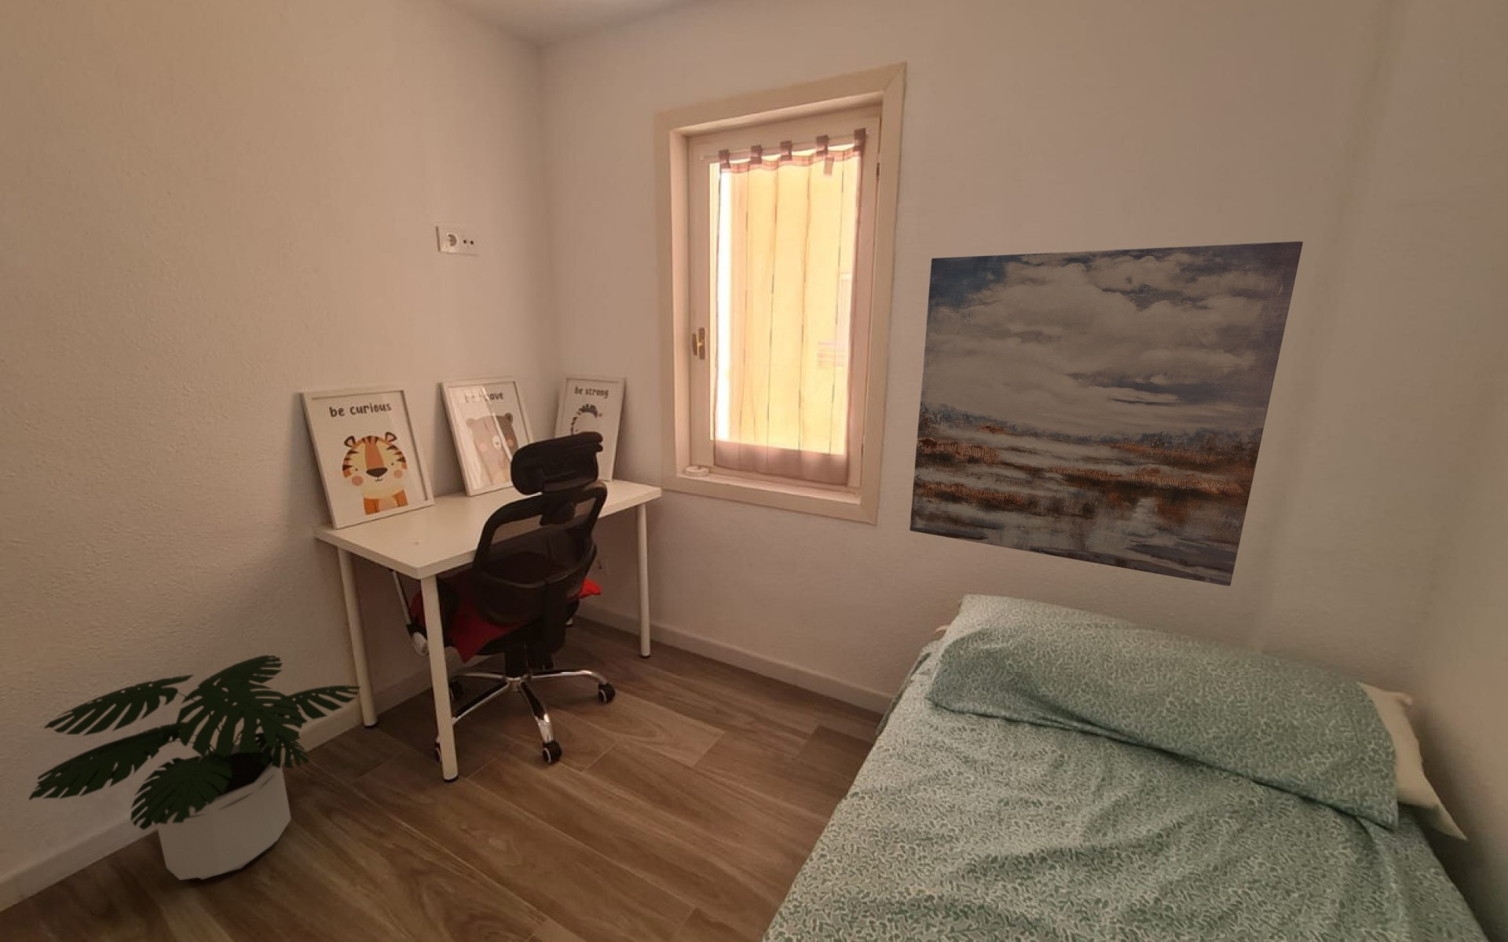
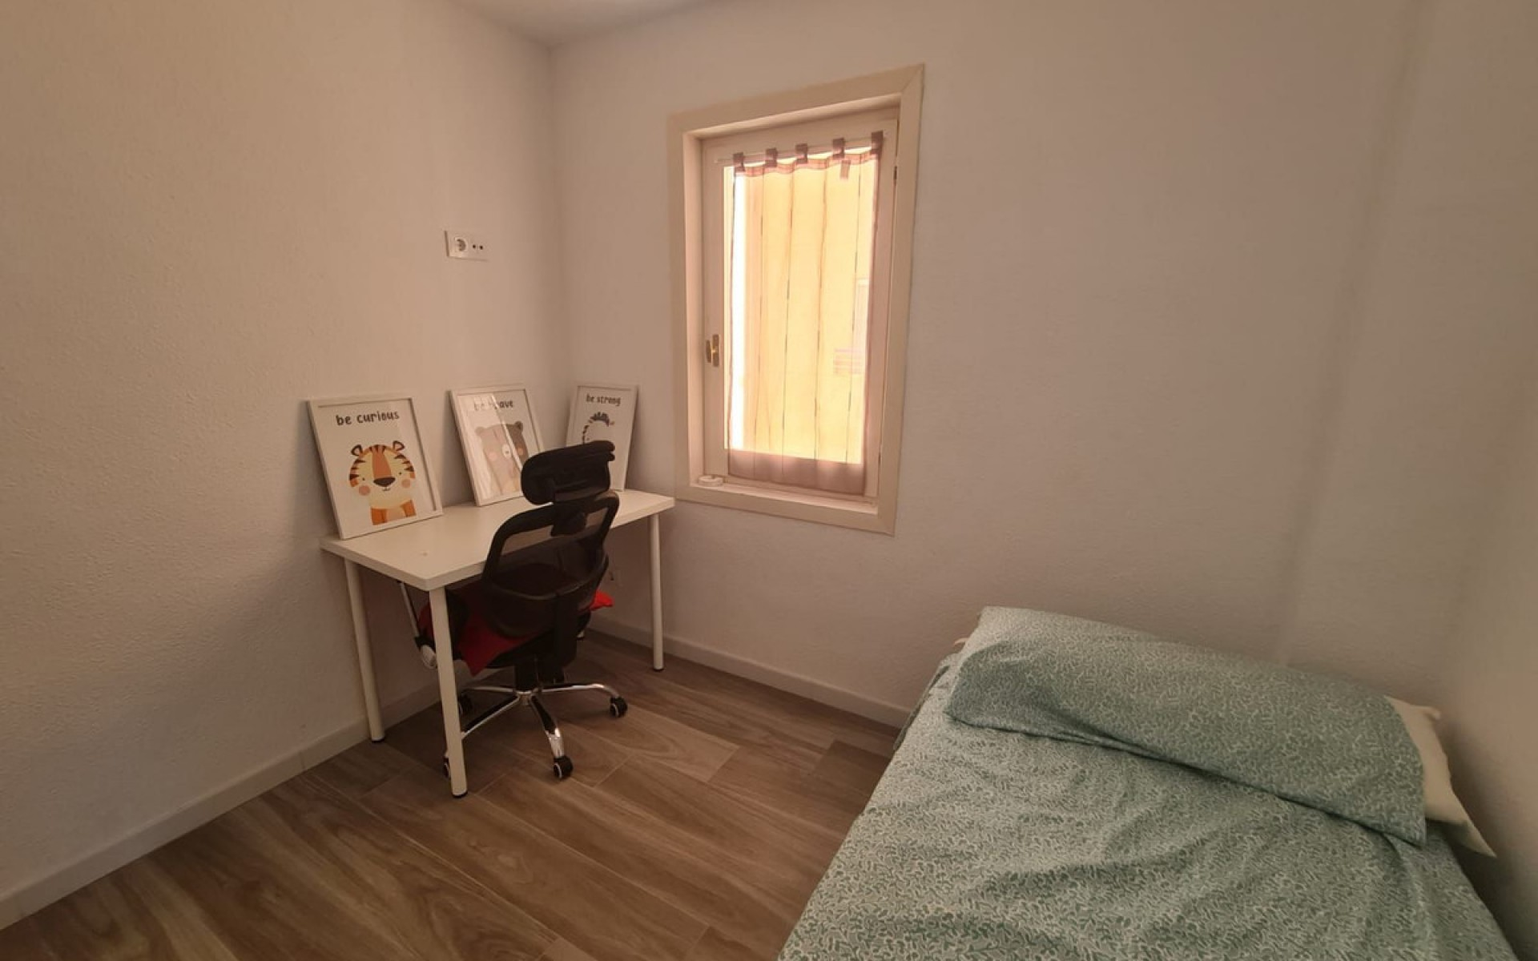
- wall art [909,240,1304,587]
- potted plant [27,654,362,881]
